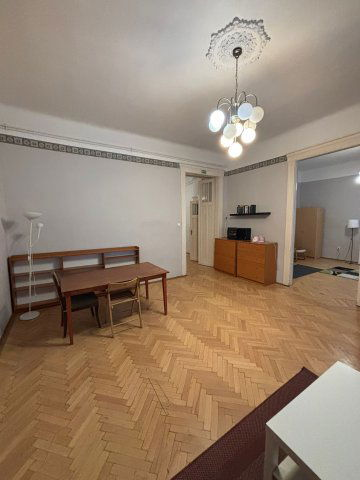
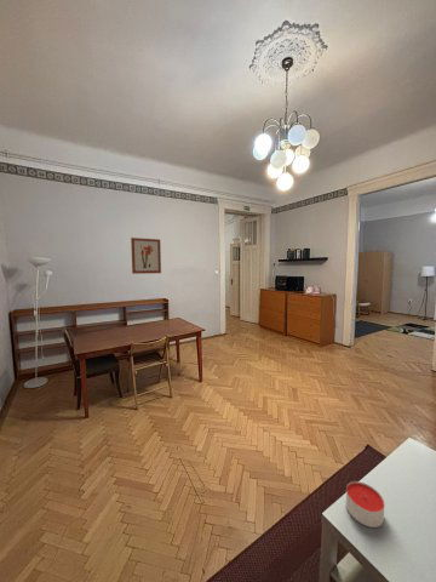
+ candle [345,480,385,529]
+ wall art [130,236,162,275]
